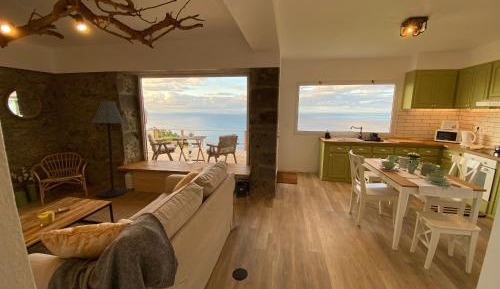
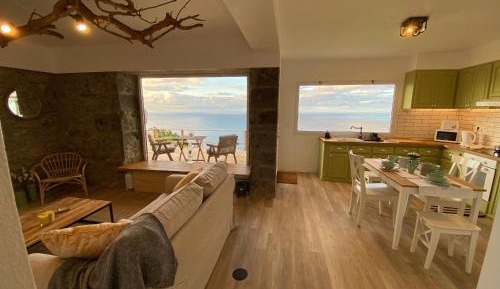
- floor lamp [89,100,128,199]
